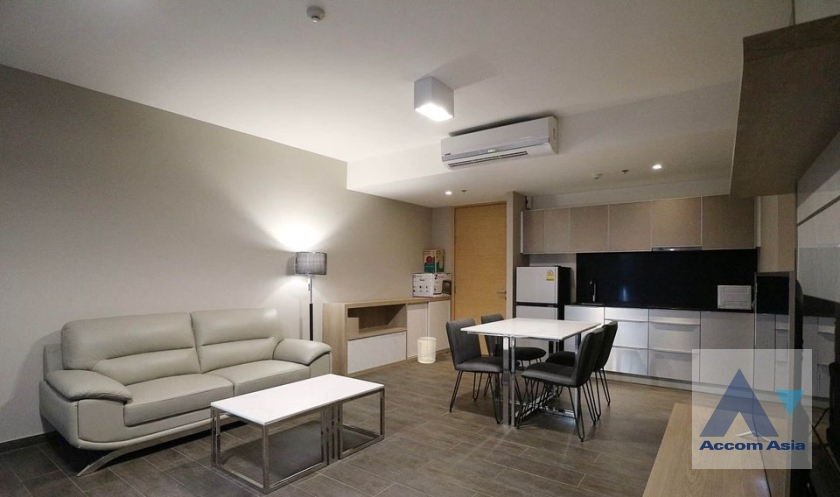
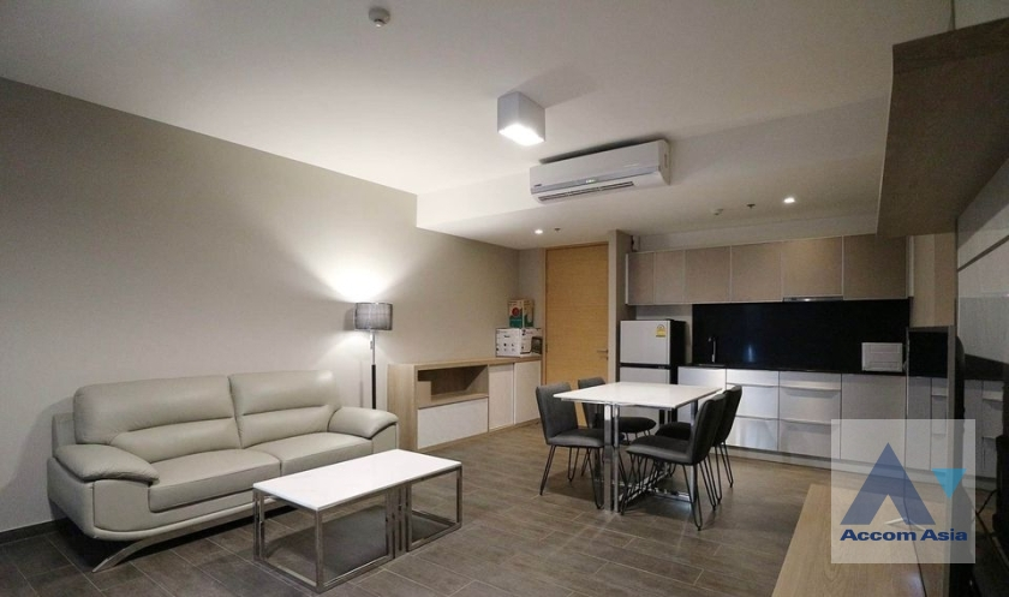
- waste bin [416,336,437,364]
